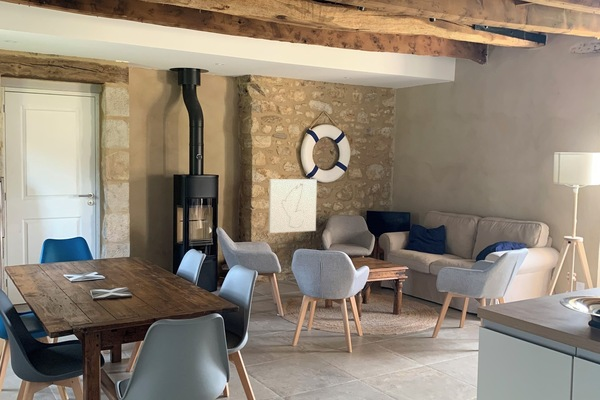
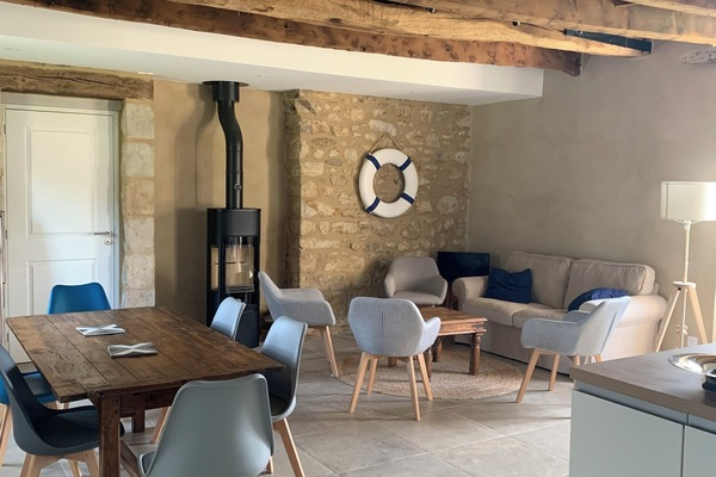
- wall art [267,178,318,234]
